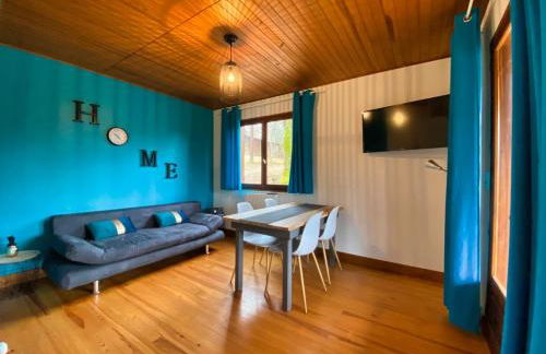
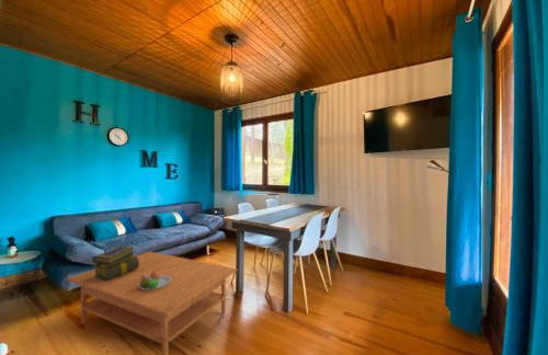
+ coffee table [66,251,238,355]
+ stack of books [91,244,139,282]
+ fruit bowl [138,271,172,290]
